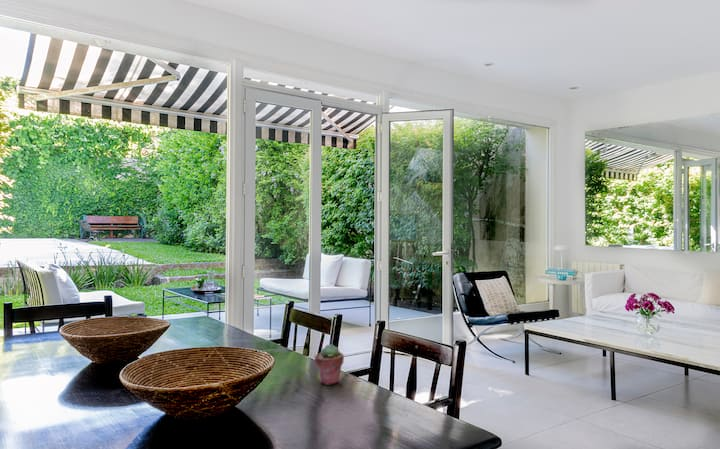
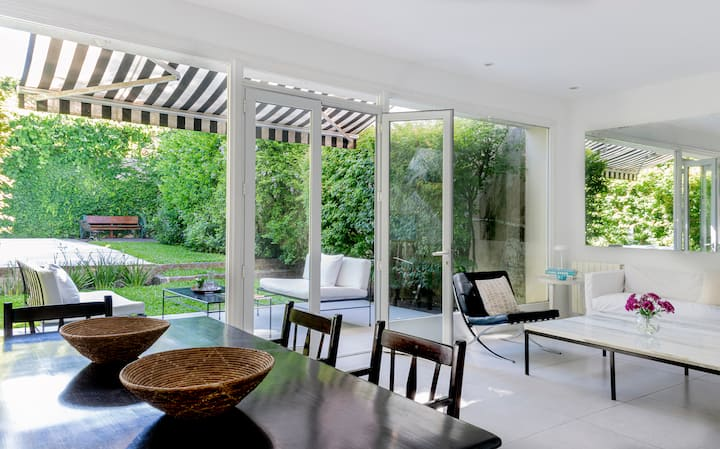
- potted succulent [314,343,345,386]
